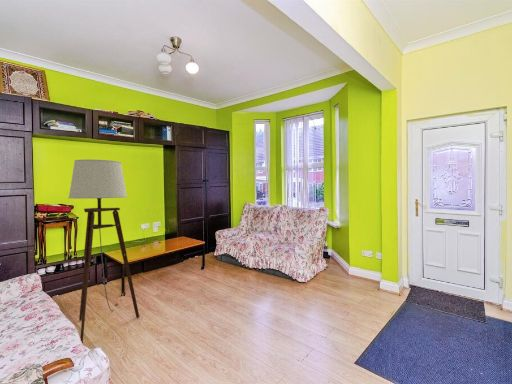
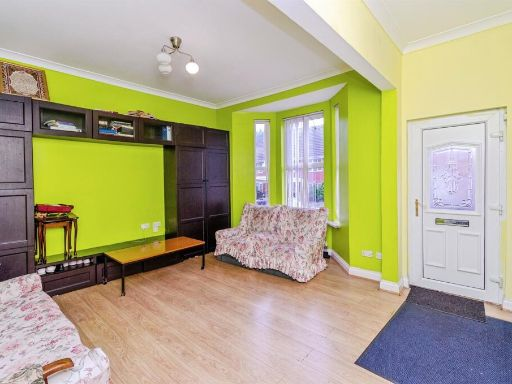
- floor lamp [67,159,140,344]
